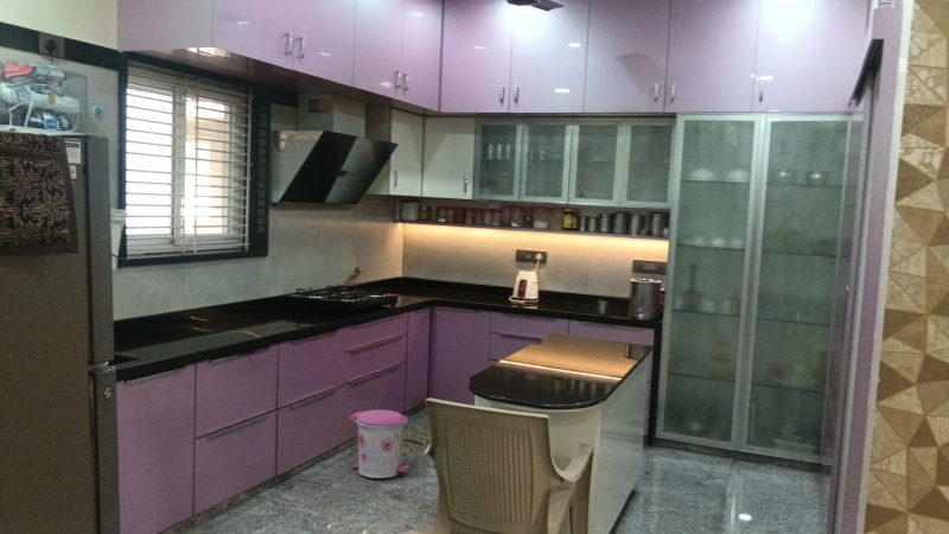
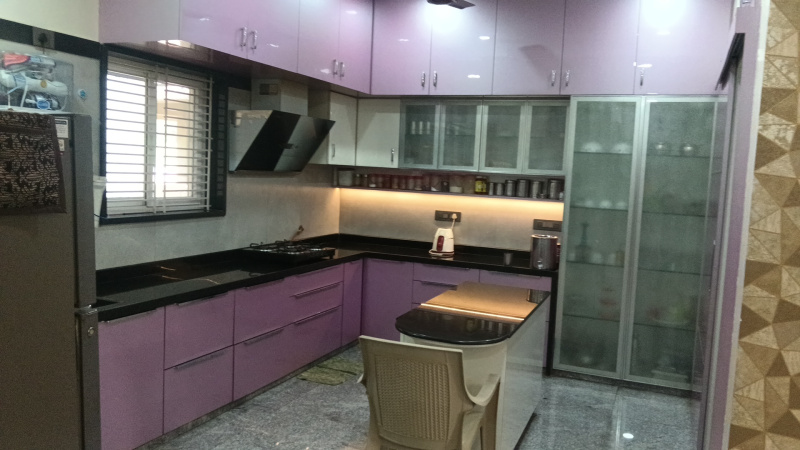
- trash can [349,408,410,479]
